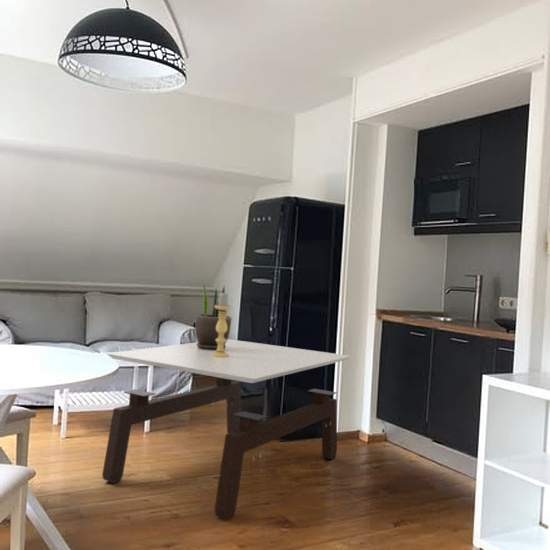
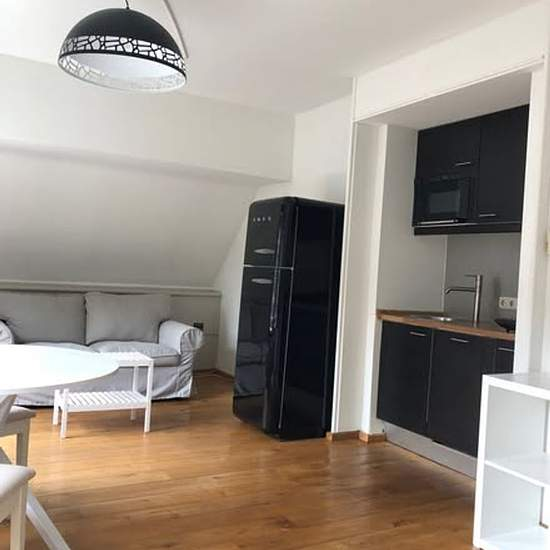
- coffee table [101,338,352,520]
- potted plant [194,280,233,350]
- candle holder [211,292,232,357]
